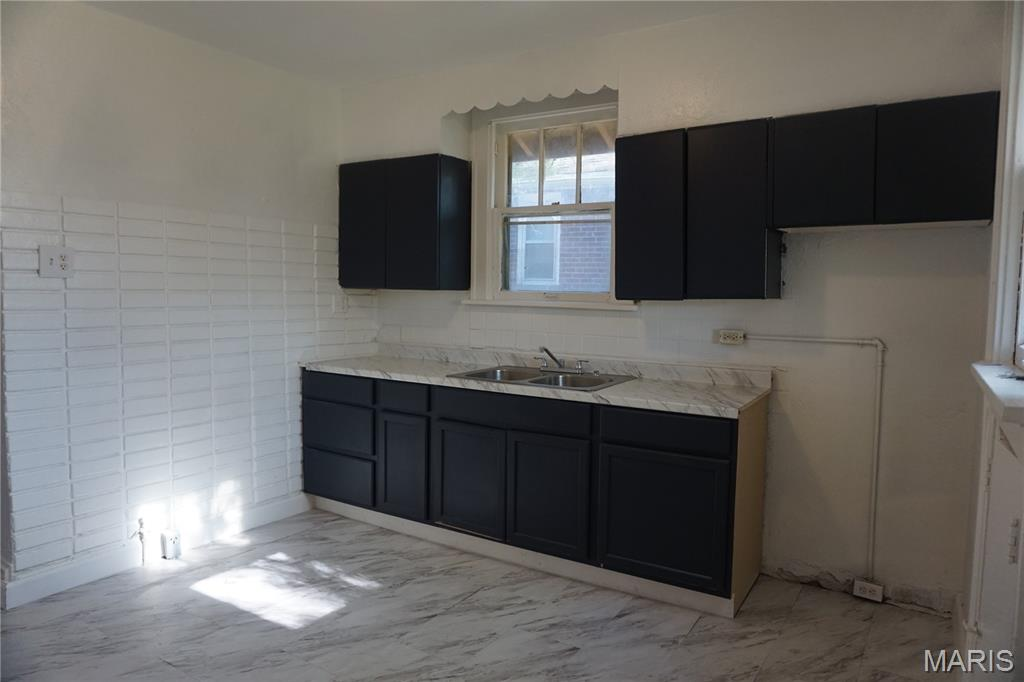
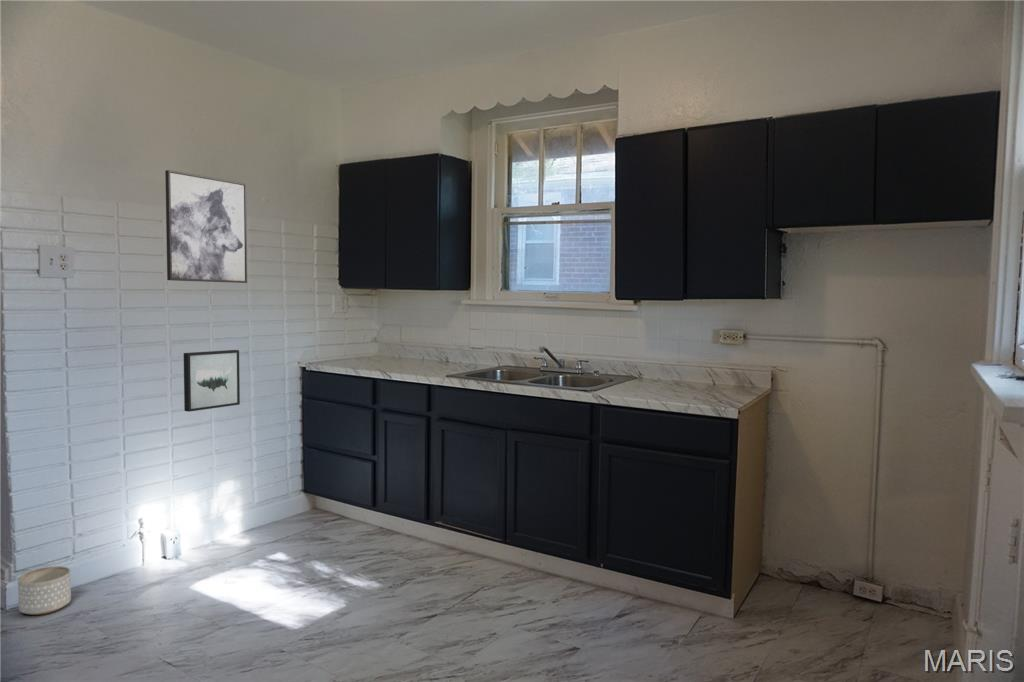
+ wall art [183,349,241,413]
+ wall art [164,169,248,284]
+ planter [17,565,72,616]
